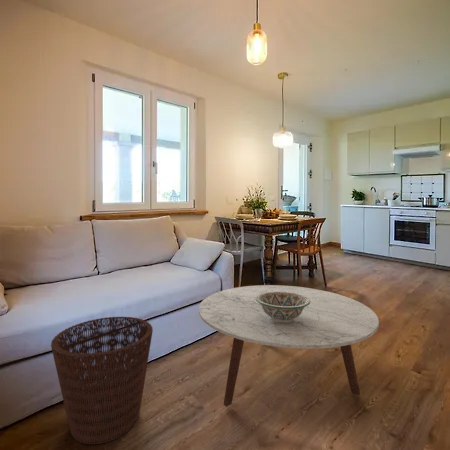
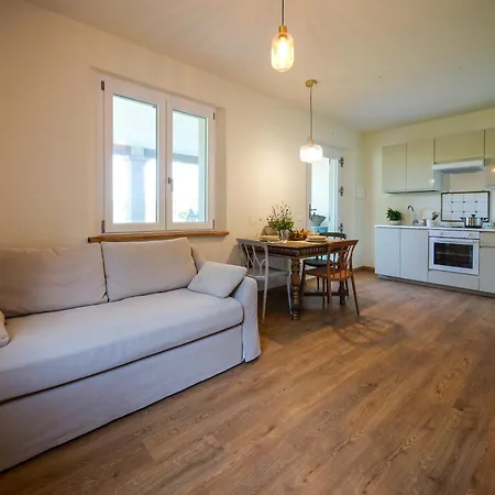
- decorative bowl [256,291,310,323]
- basket [50,316,154,445]
- coffee table [198,284,380,408]
